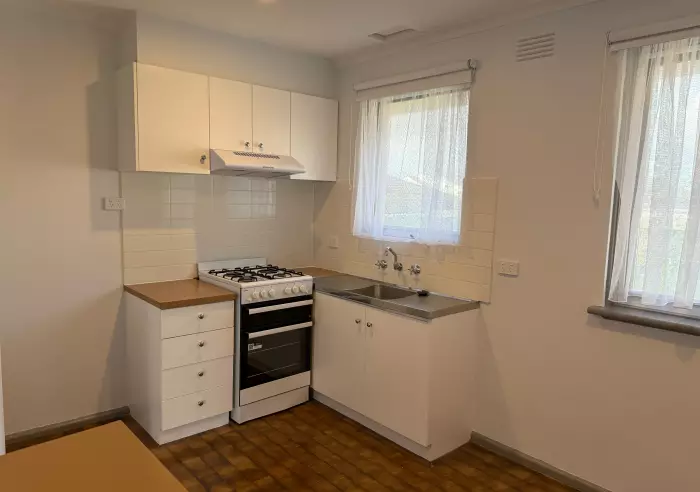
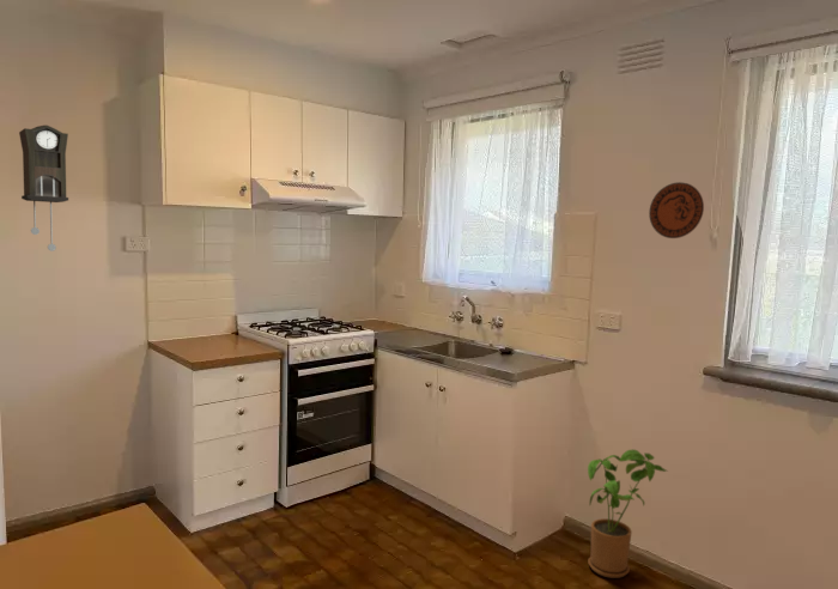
+ house plant [587,448,668,579]
+ decorative plate [648,181,705,239]
+ pendulum clock [18,125,69,253]
